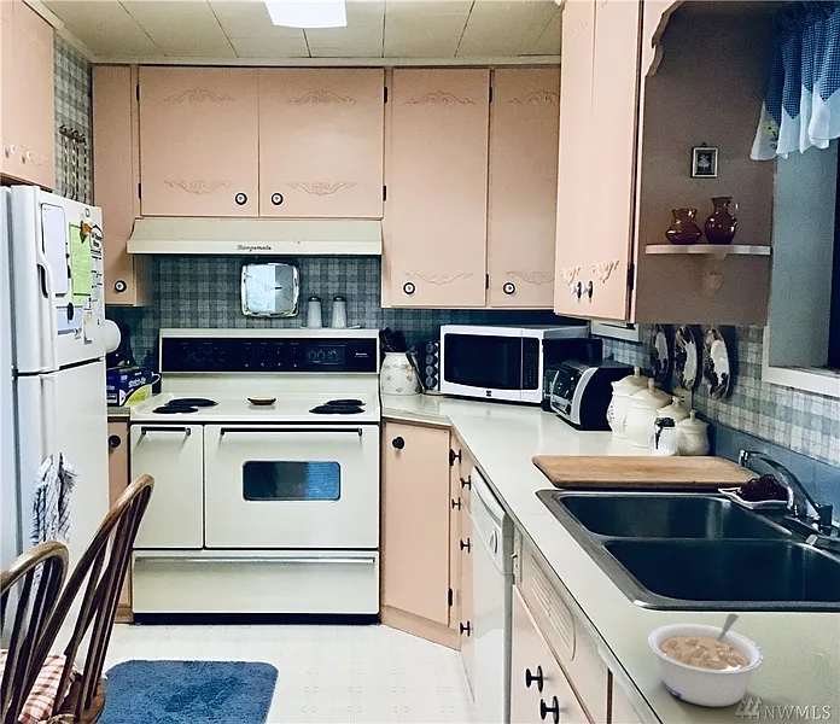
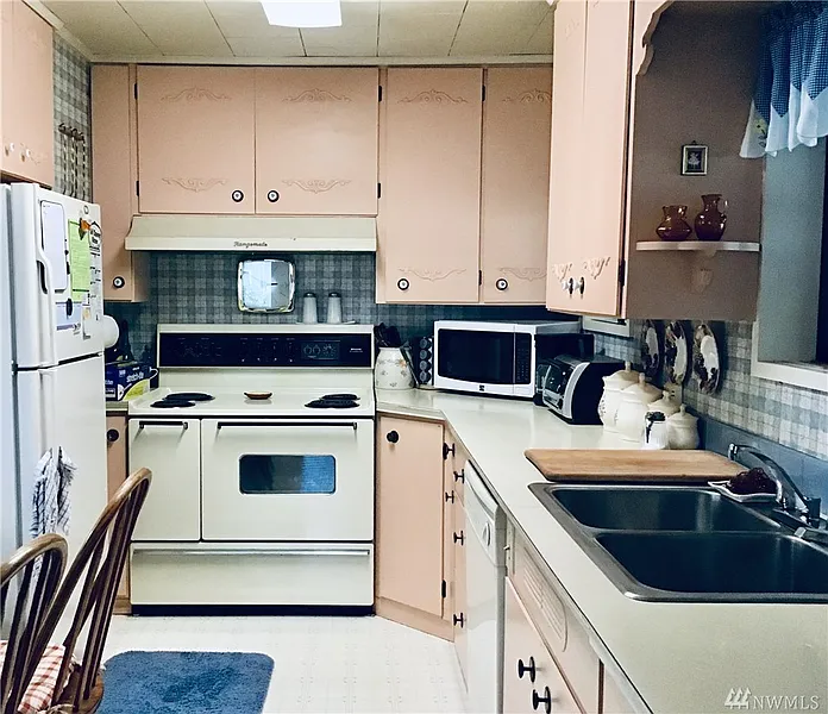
- legume [647,613,765,707]
